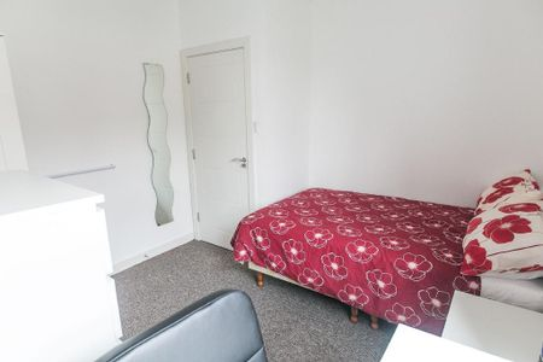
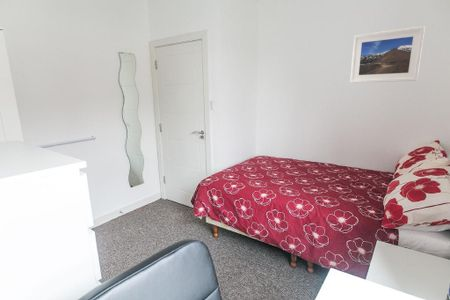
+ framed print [349,25,426,84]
